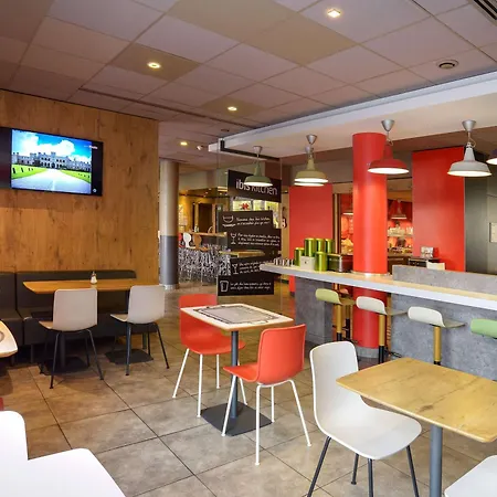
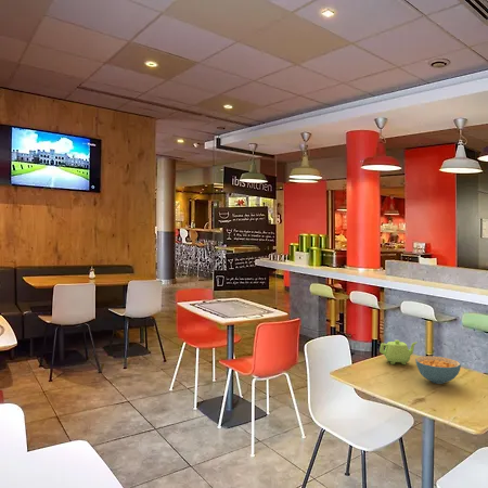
+ teapot [378,339,418,365]
+ cereal bowl [414,355,462,385]
